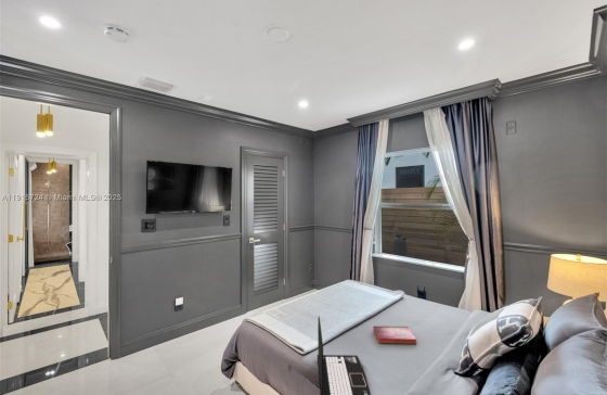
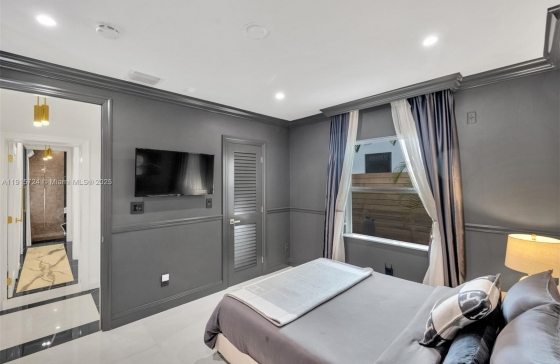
- laptop [317,316,372,395]
- hardback book [372,326,417,345]
